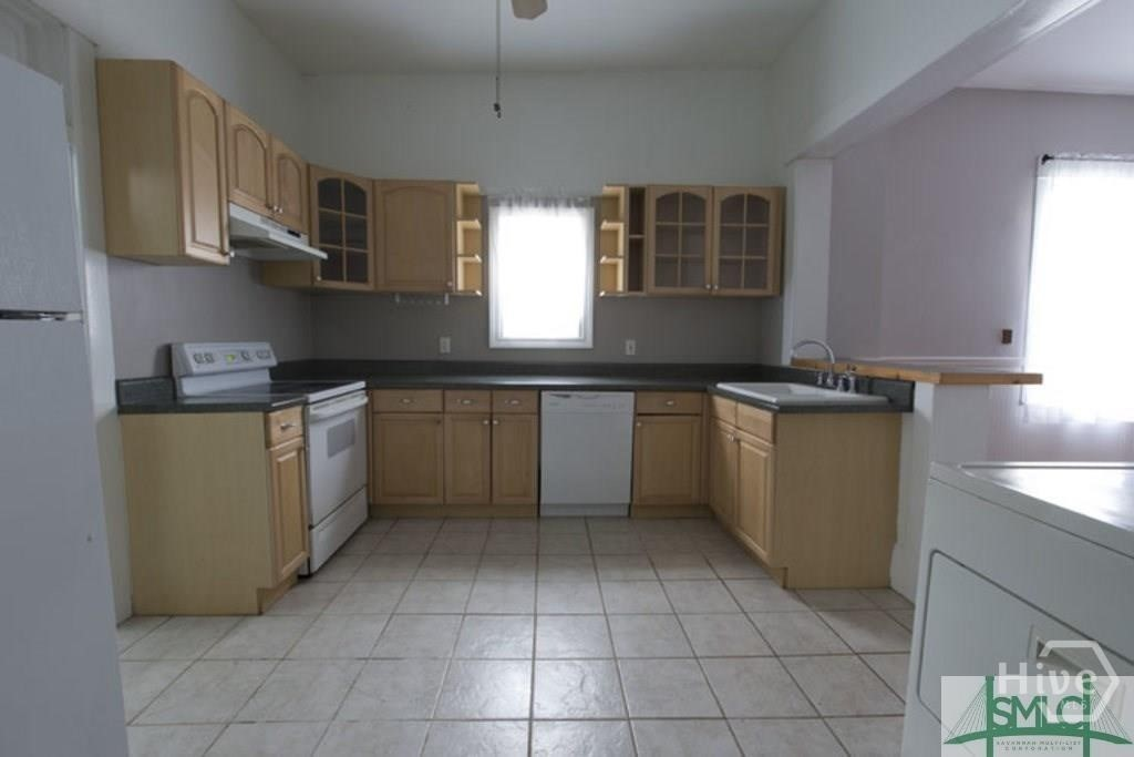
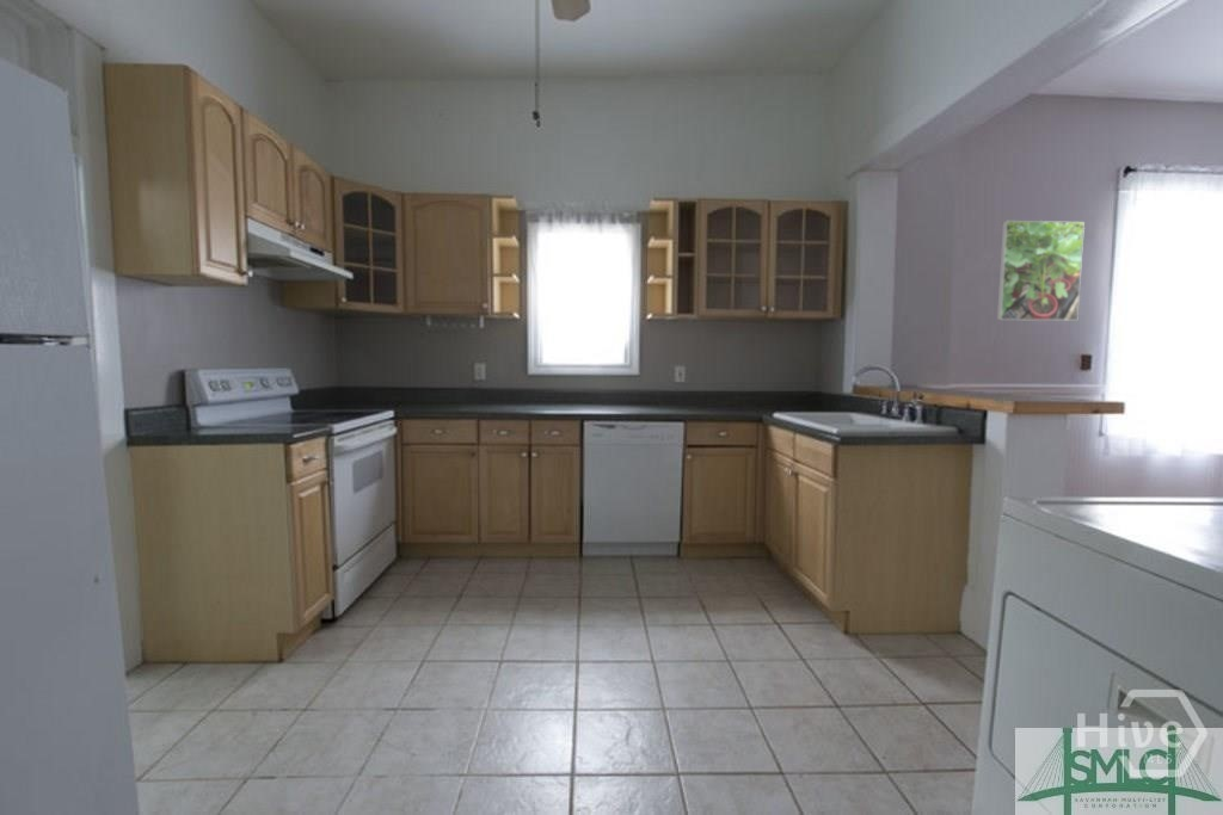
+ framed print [996,220,1086,322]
